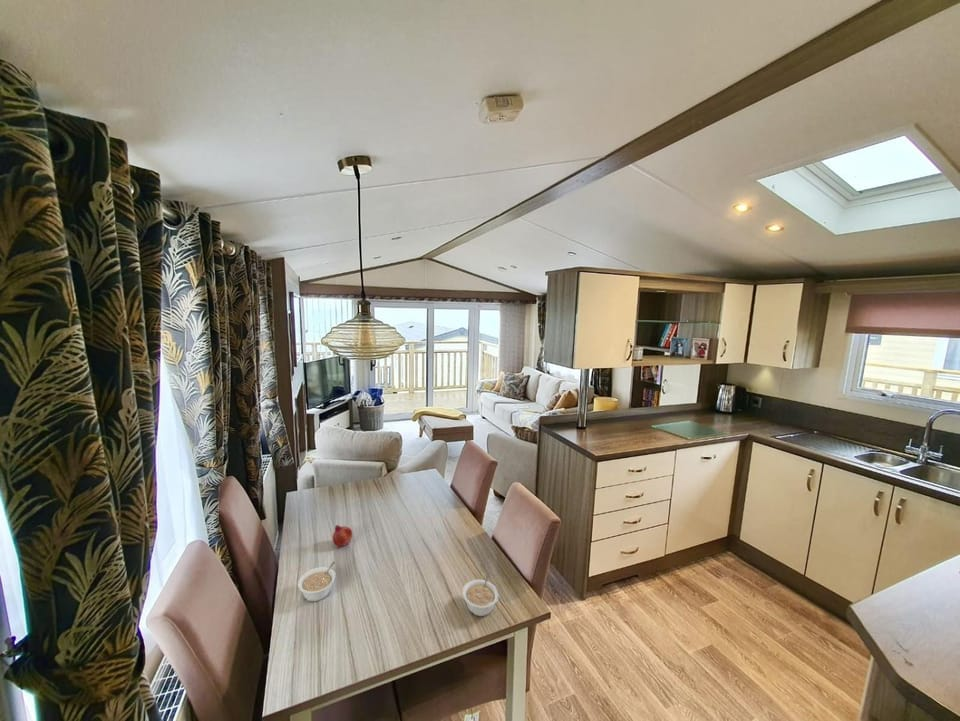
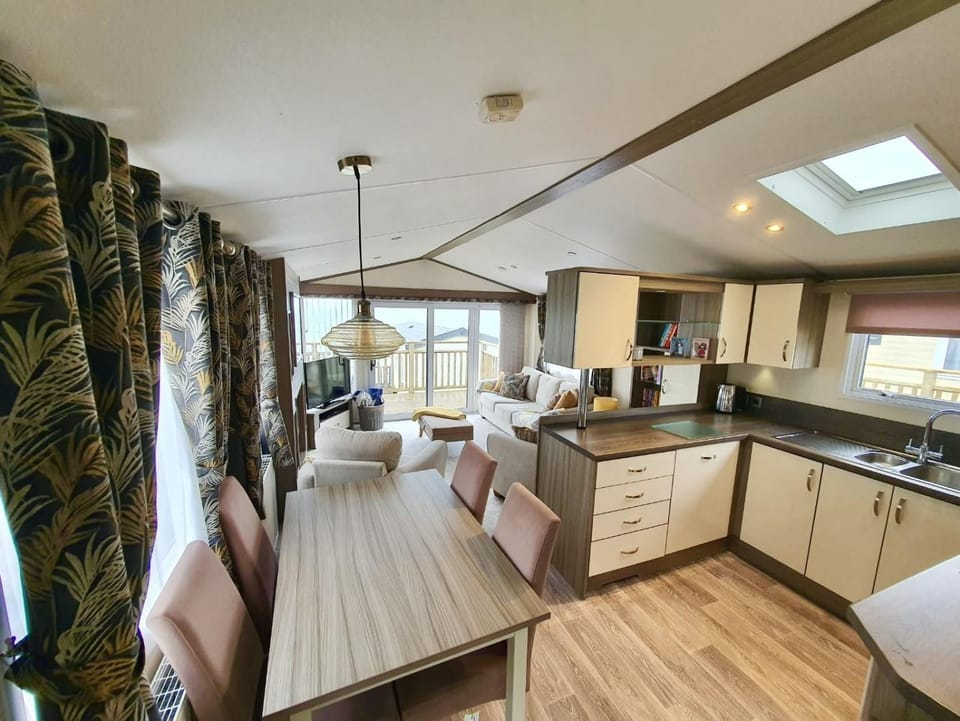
- fruit [332,524,353,547]
- legume [297,560,337,602]
- legume [461,572,500,617]
